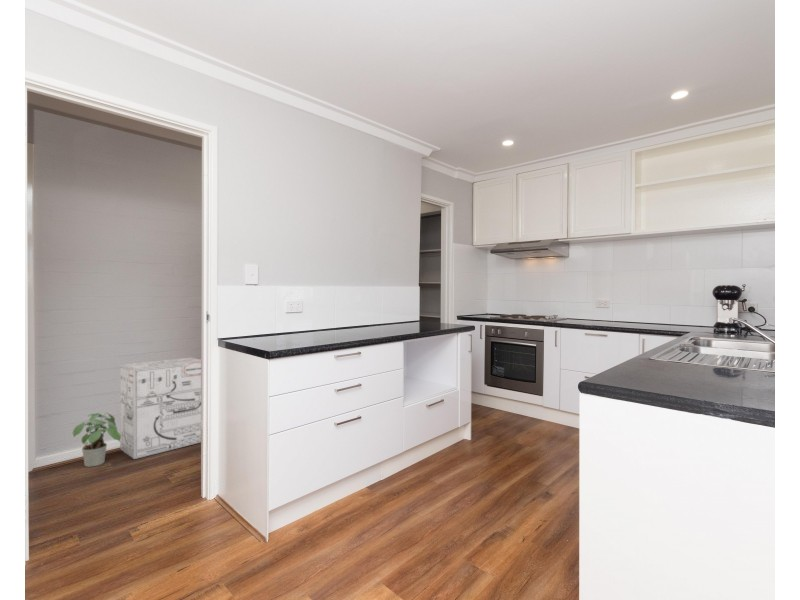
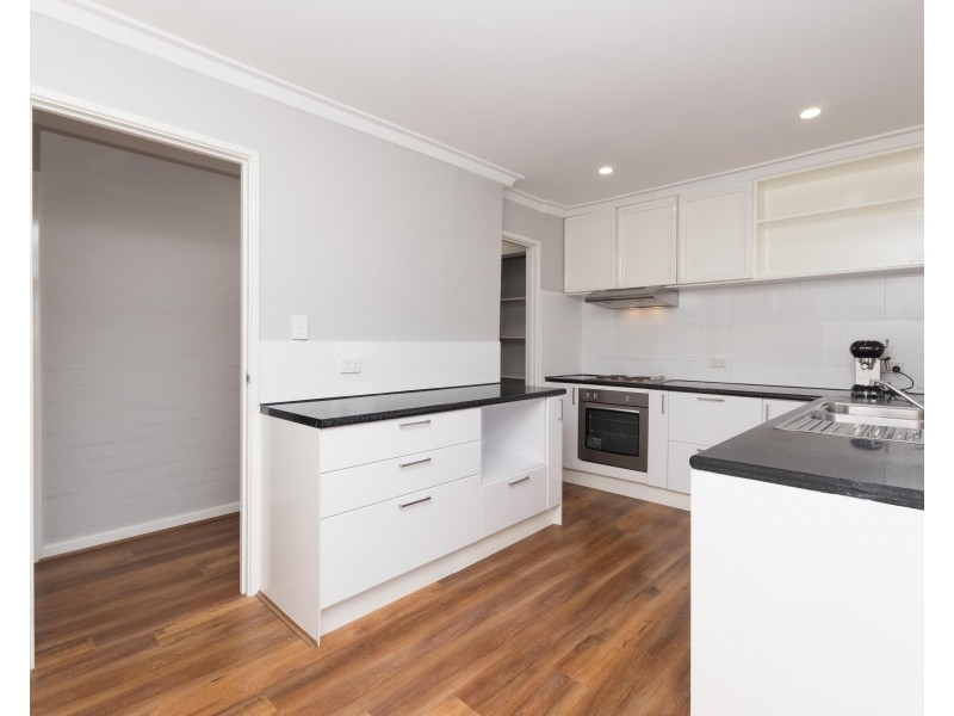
- potted plant [72,412,121,468]
- cardboard box [119,357,202,460]
